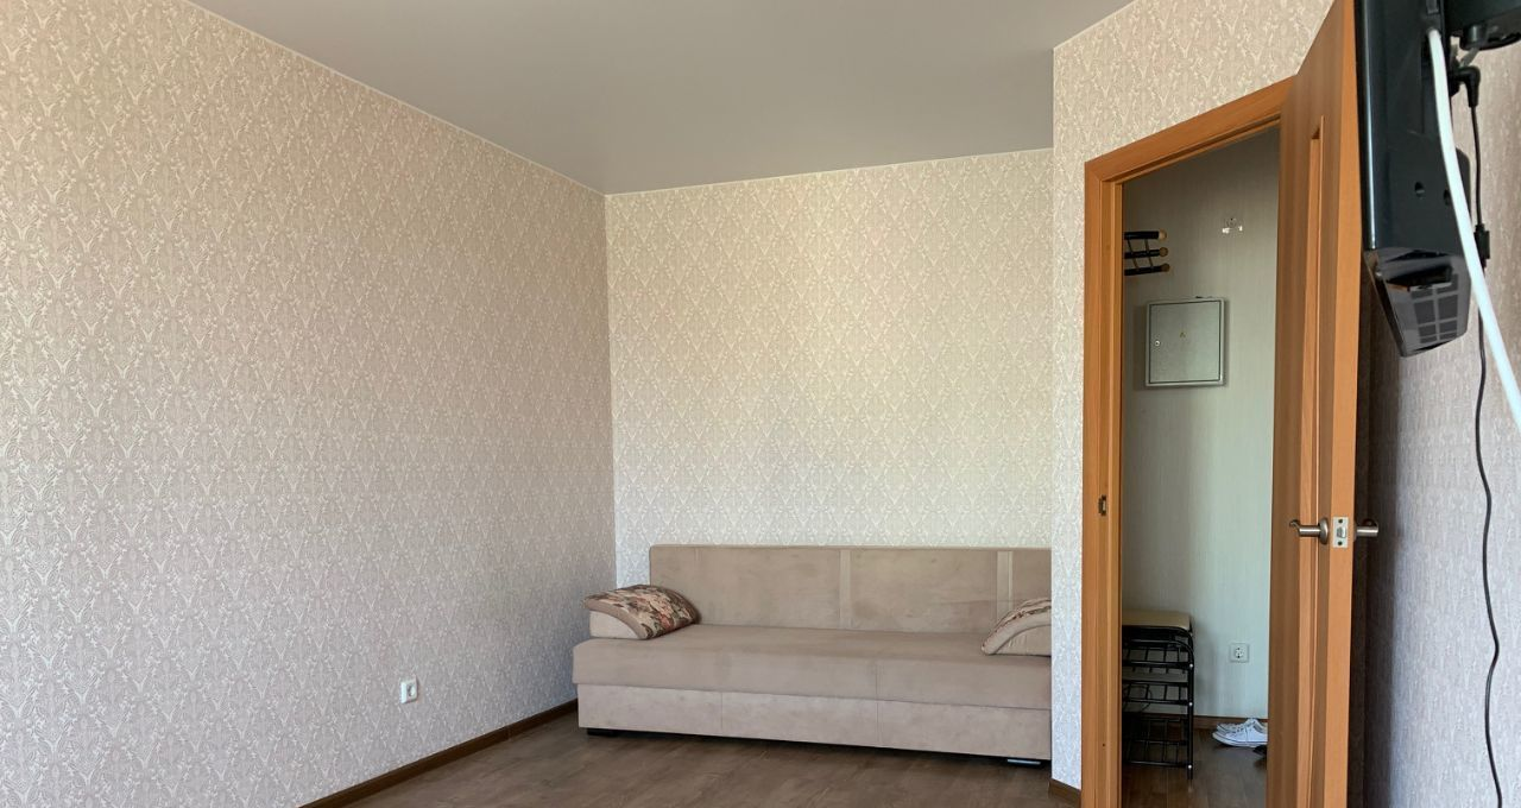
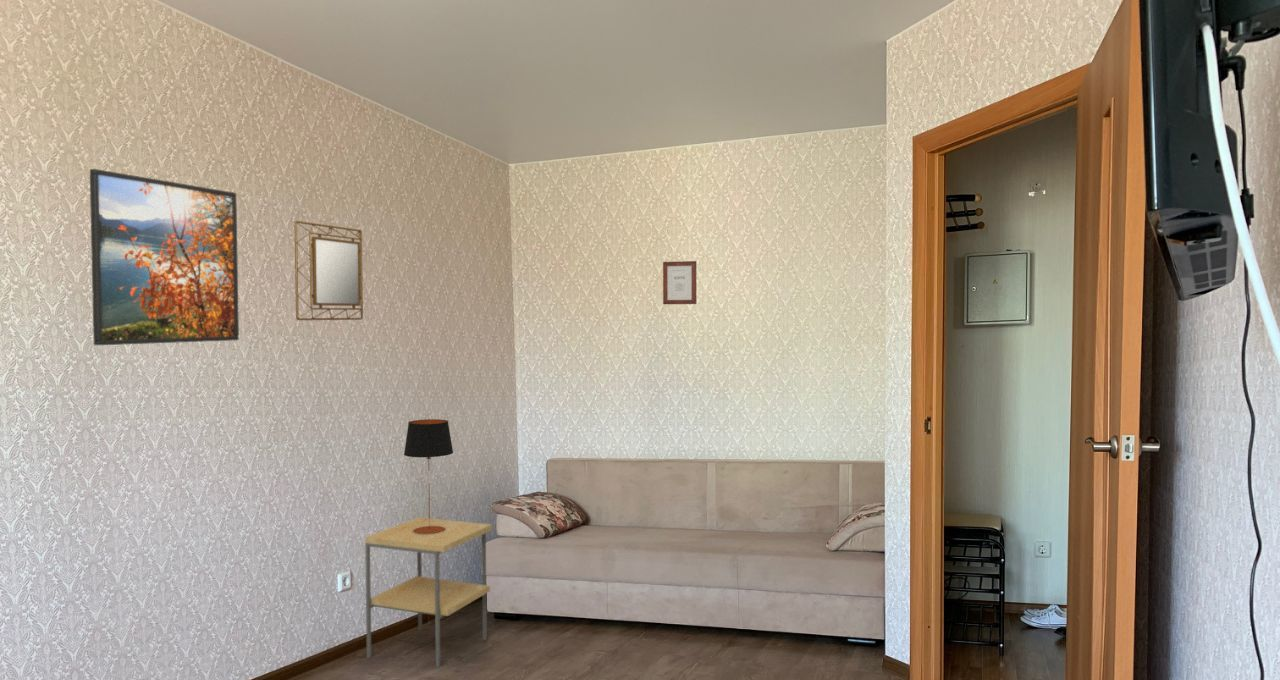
+ table lamp [403,418,454,534]
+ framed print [89,168,240,346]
+ home mirror [294,220,364,321]
+ side table [364,516,493,668]
+ picture frame [662,260,697,305]
